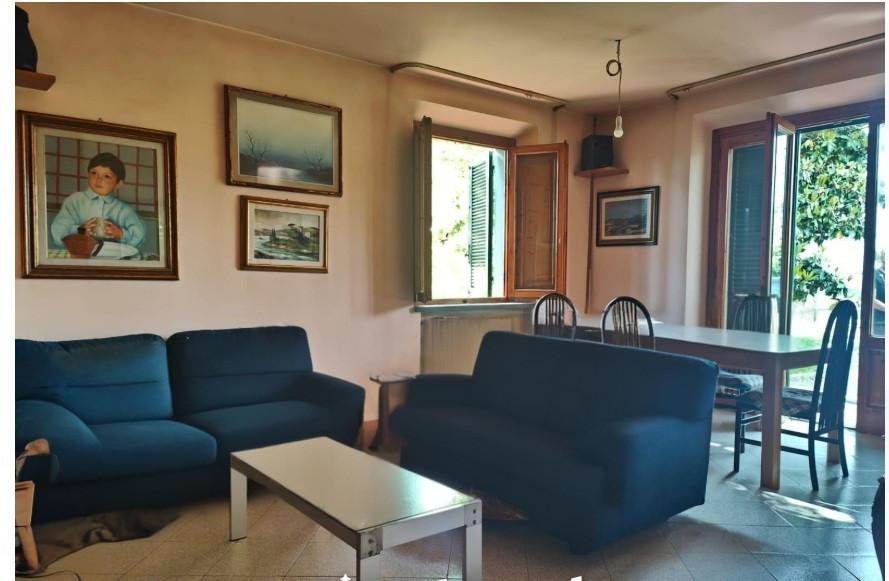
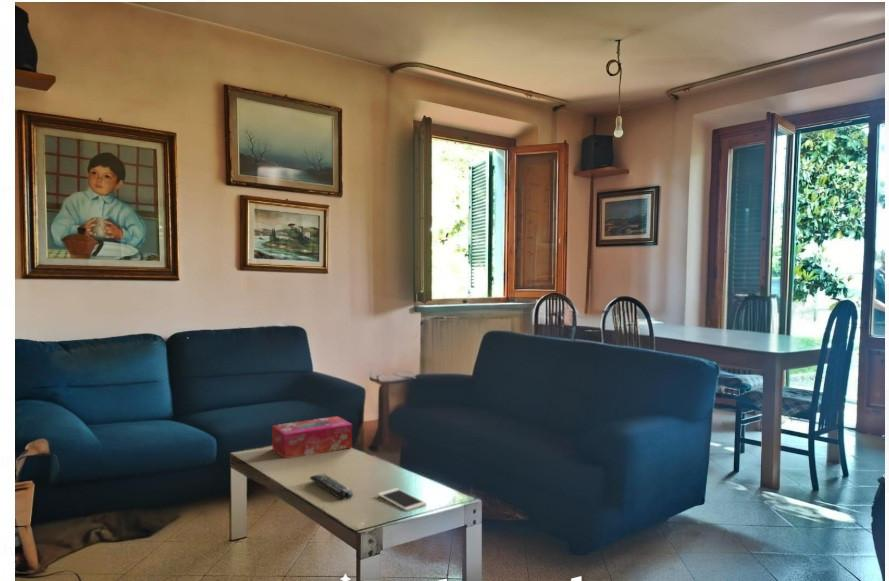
+ cell phone [377,487,427,512]
+ tissue box [271,415,353,459]
+ remote control [309,472,354,501]
